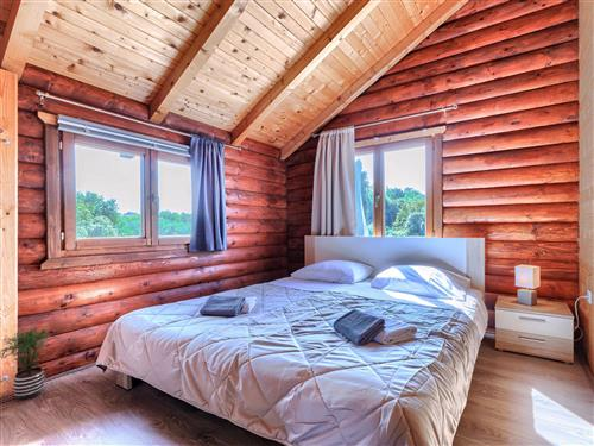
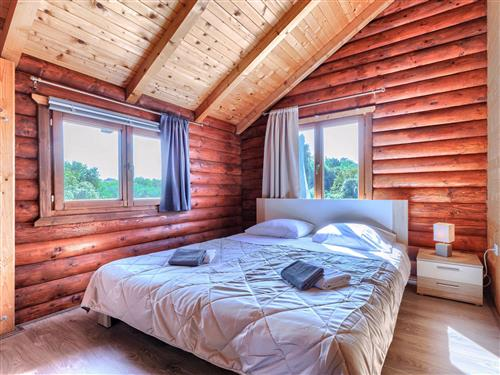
- potted plant [0,326,51,401]
